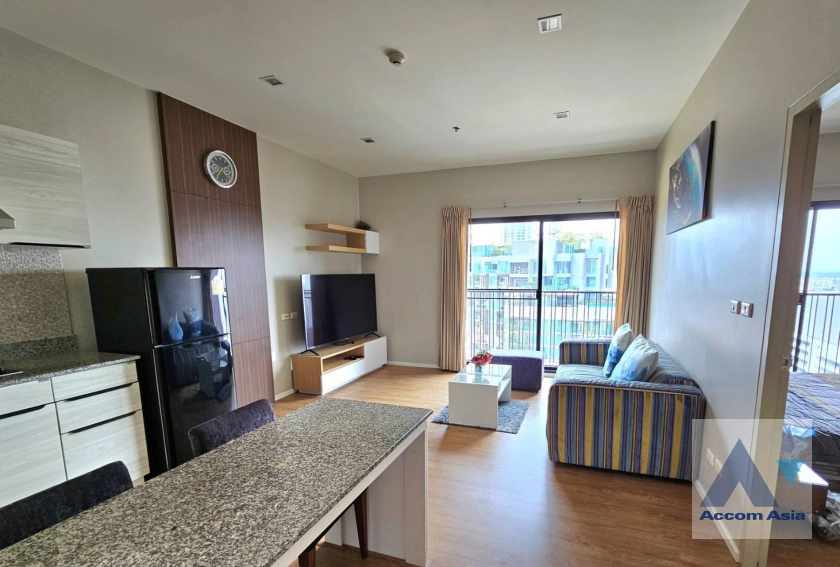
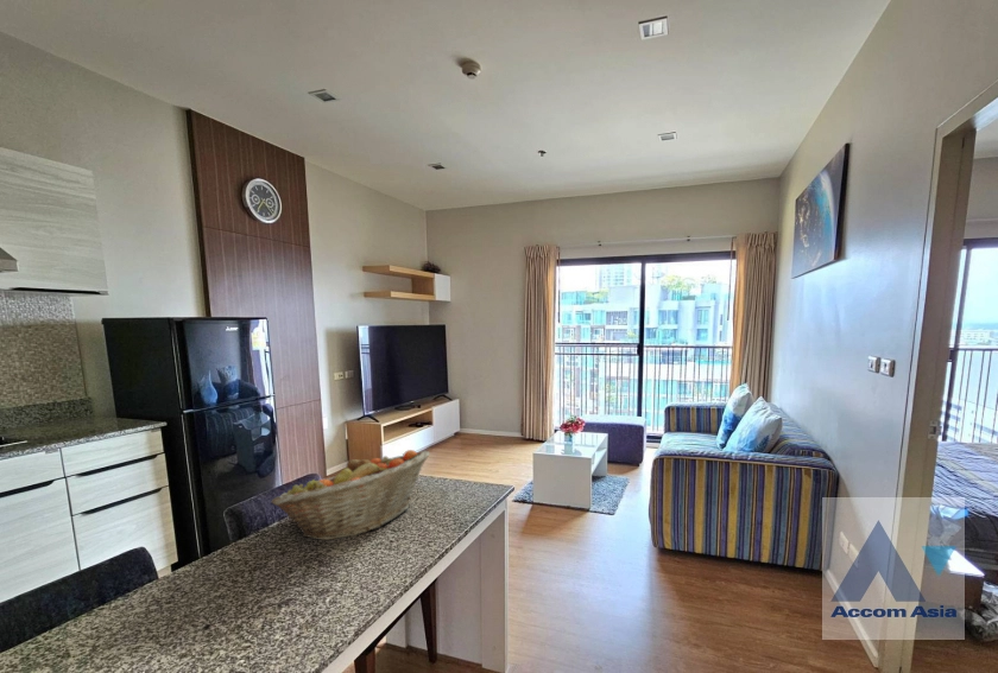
+ fruit basket [271,449,431,541]
